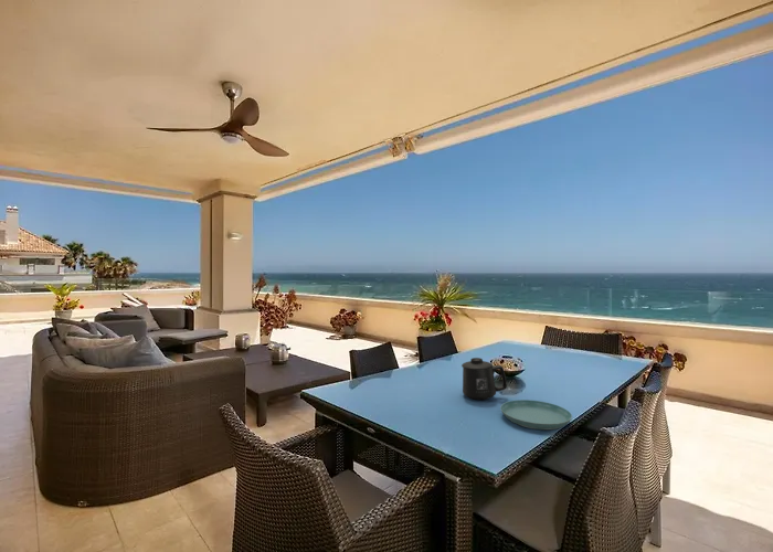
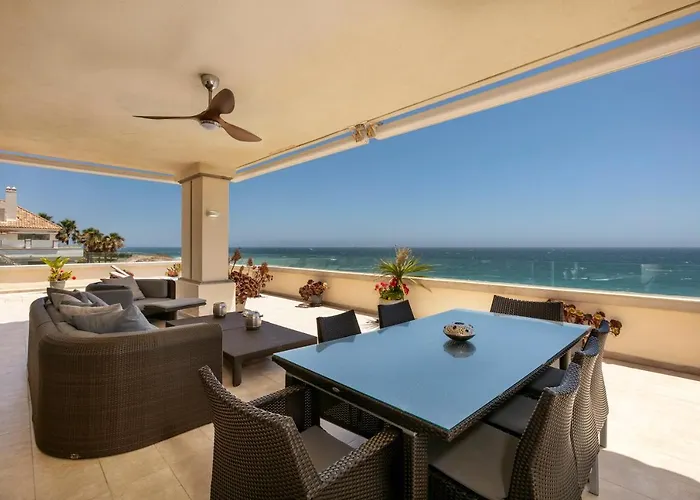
- saucer [499,399,573,431]
- mug [460,357,508,401]
